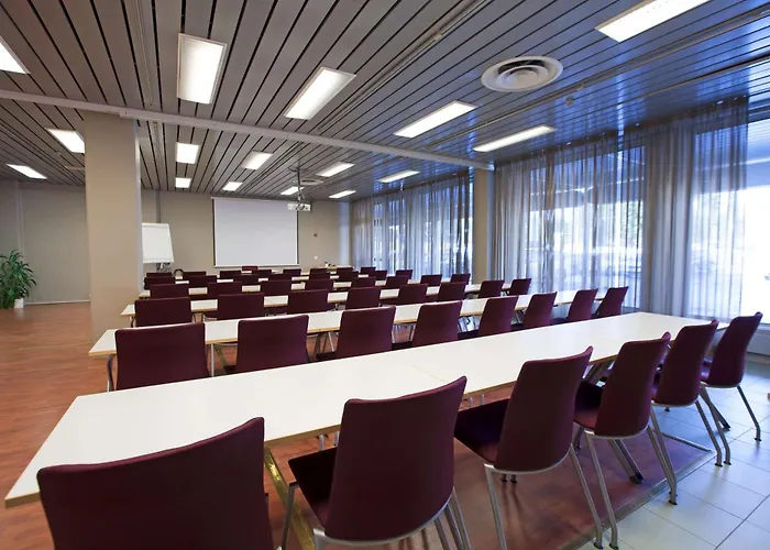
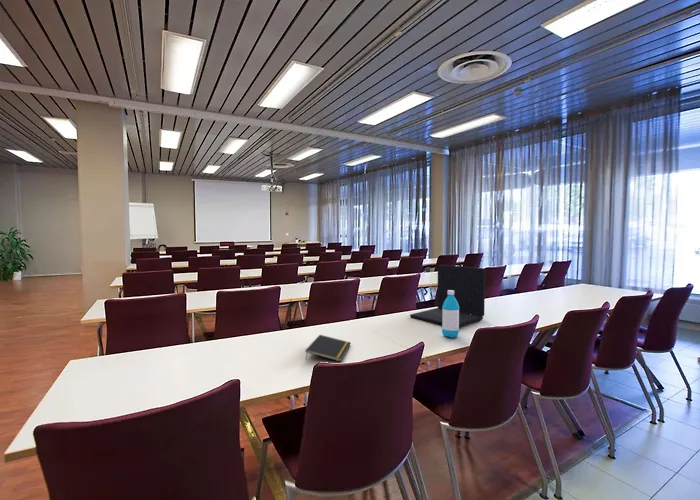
+ notepad [304,334,352,363]
+ laptop [409,264,486,328]
+ water bottle [441,290,460,339]
